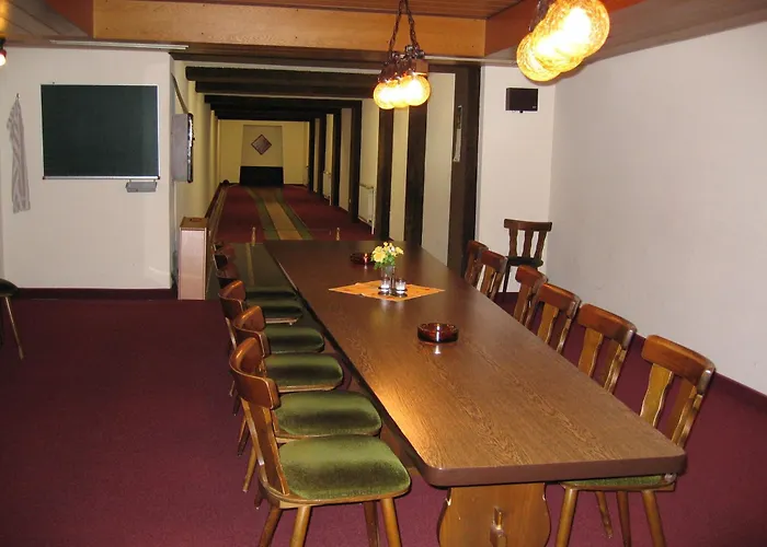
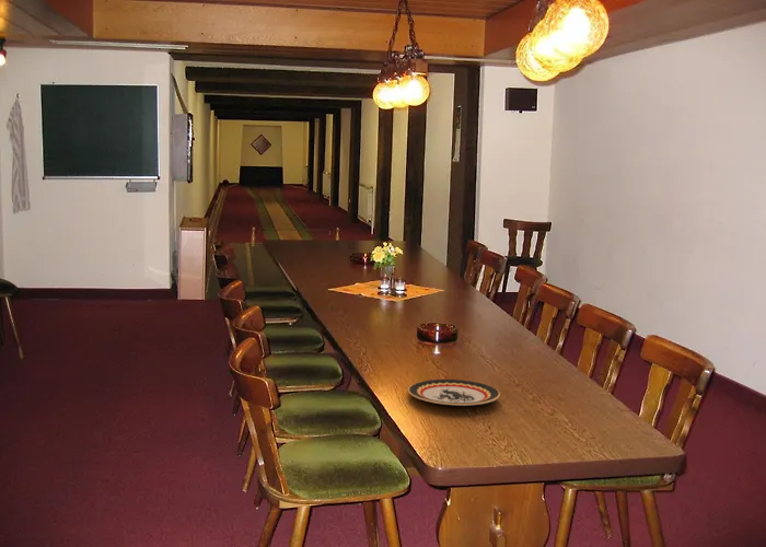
+ plate [407,379,501,407]
